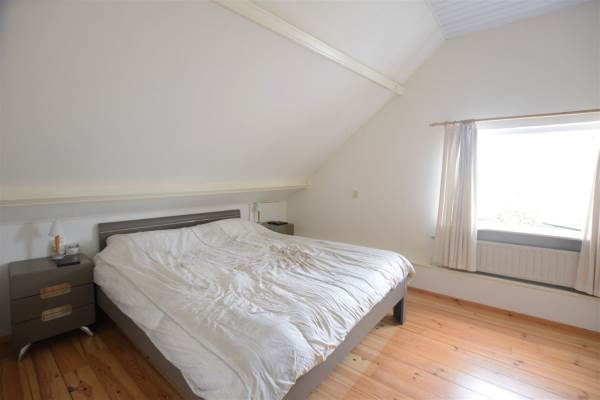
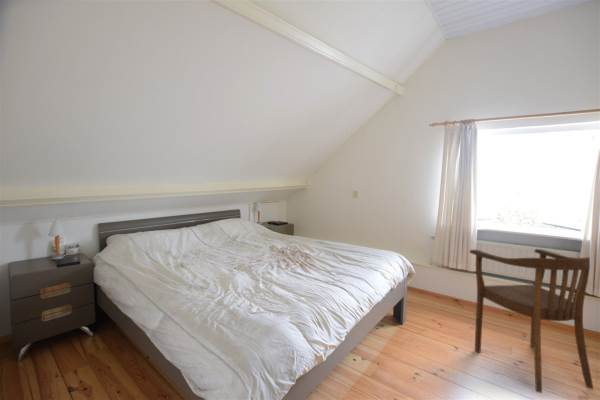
+ armchair [469,248,594,394]
